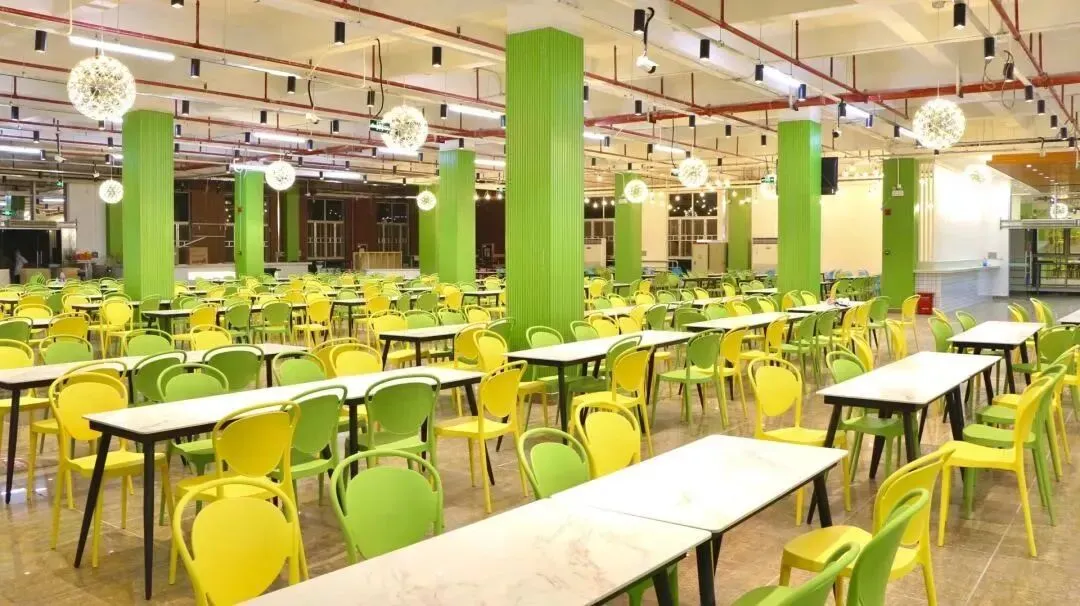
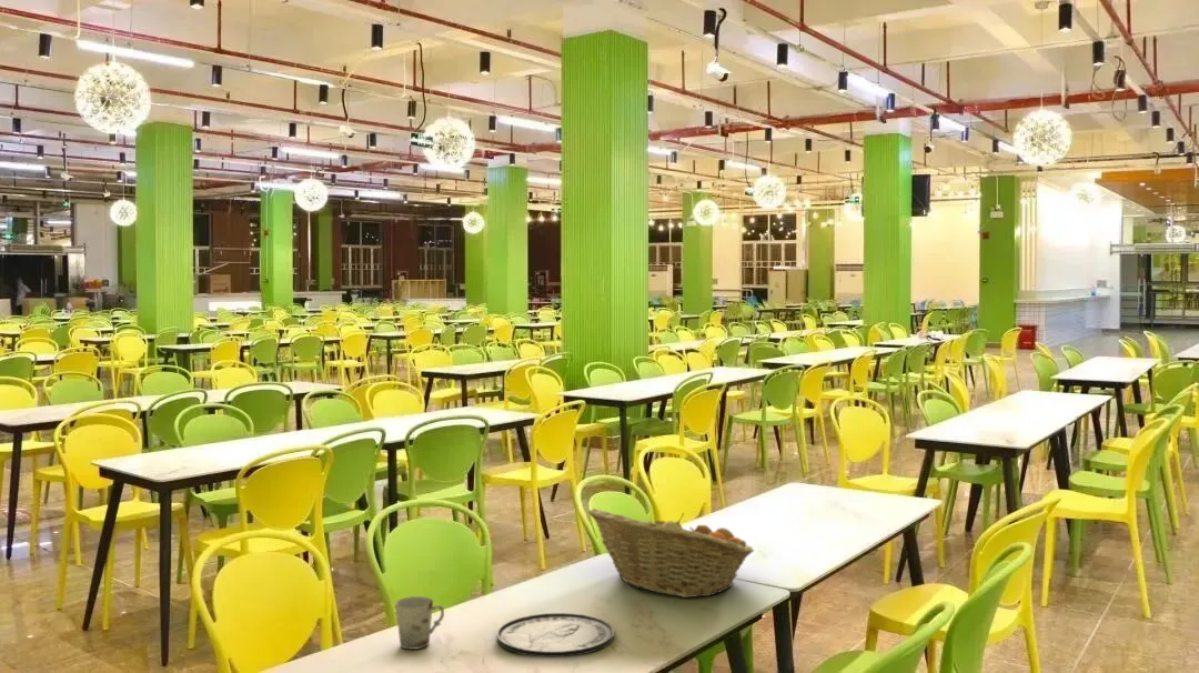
+ fruit basket [586,508,755,599]
+ cup [394,595,445,651]
+ plate [496,612,615,659]
